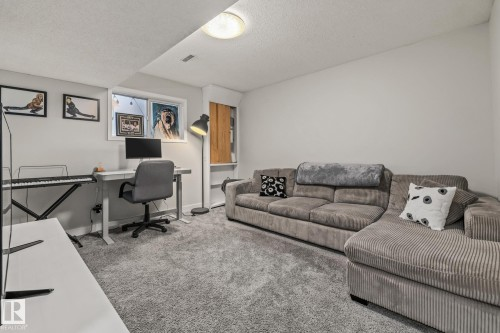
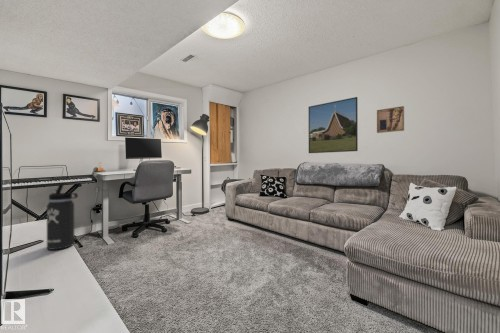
+ wall art [376,105,405,134]
+ thermos bottle [46,183,79,251]
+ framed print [308,96,359,154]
